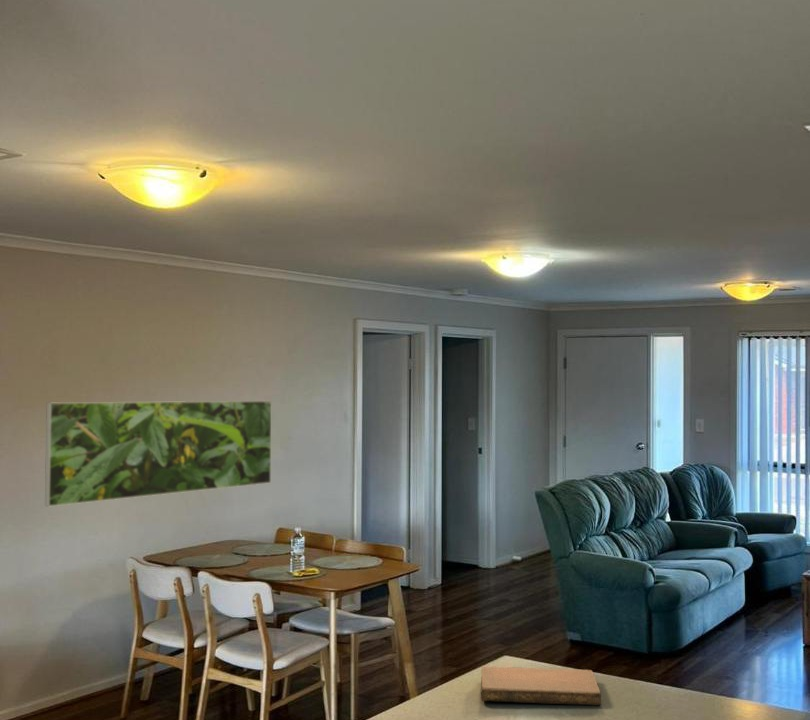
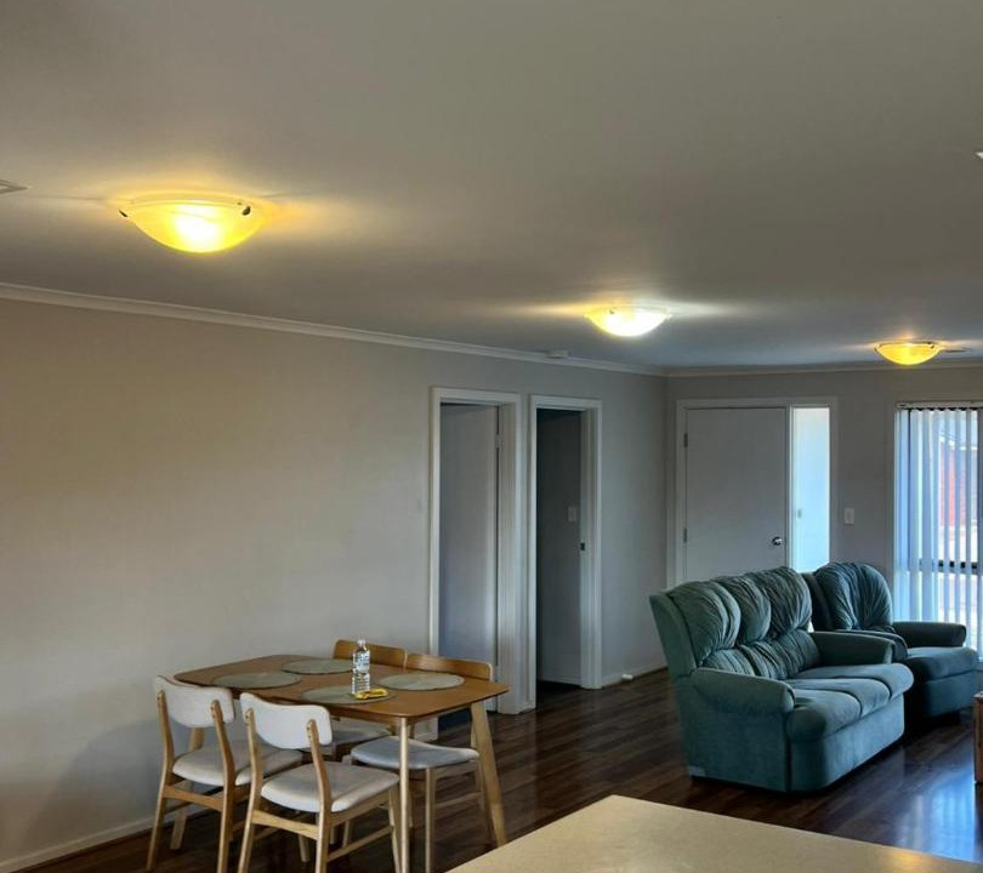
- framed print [44,400,273,508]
- notebook [480,666,602,706]
